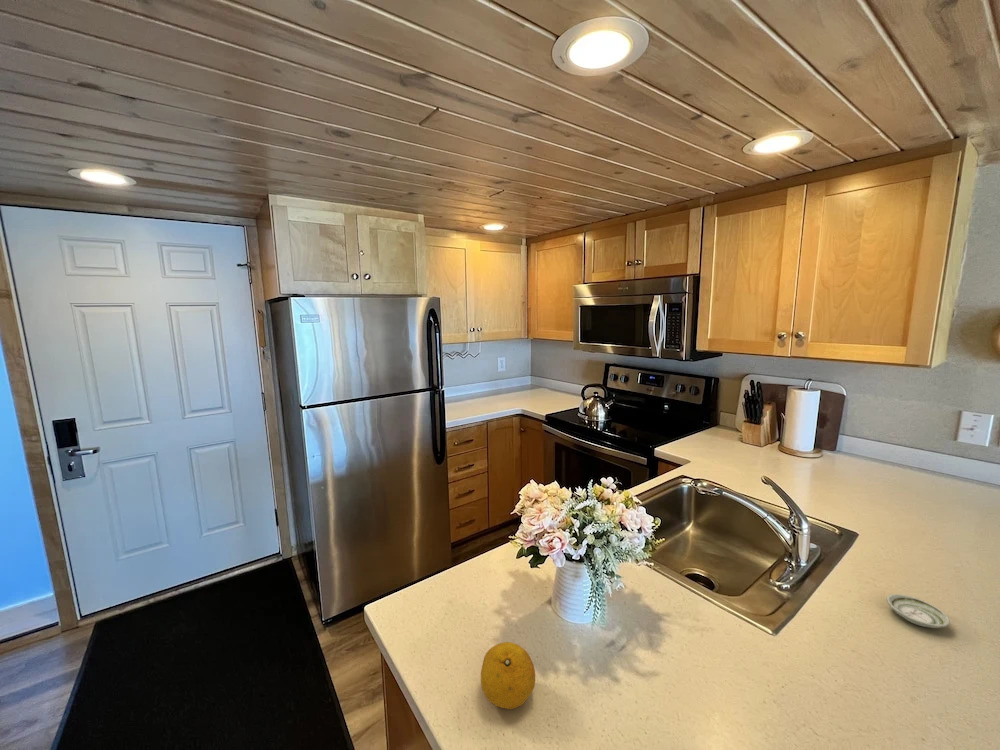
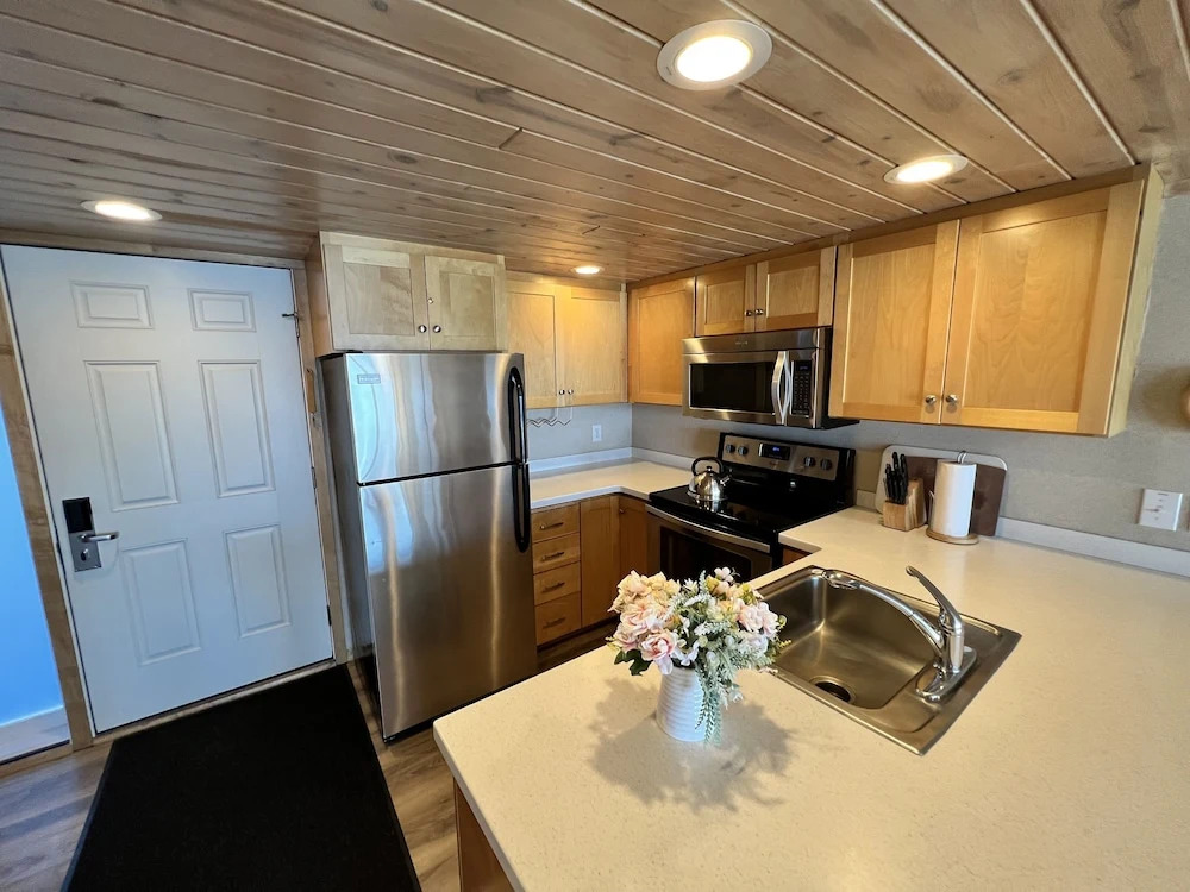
- fruit [480,641,536,710]
- saucer [886,593,951,629]
